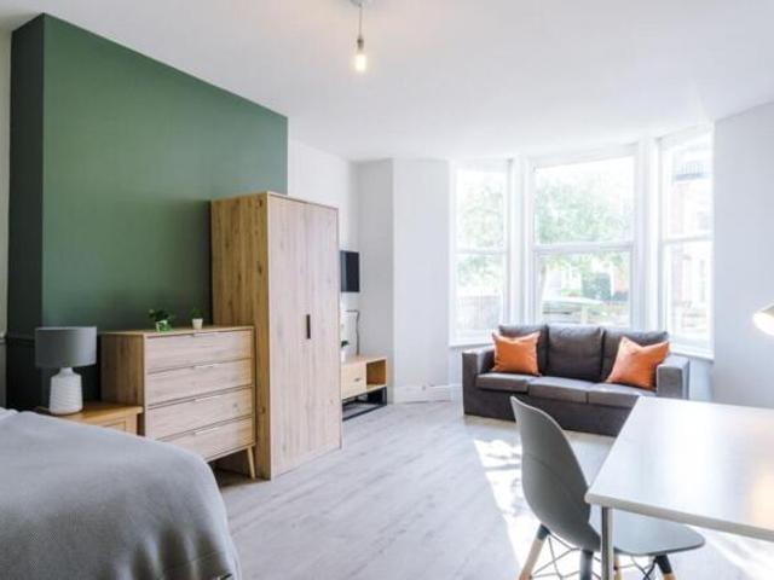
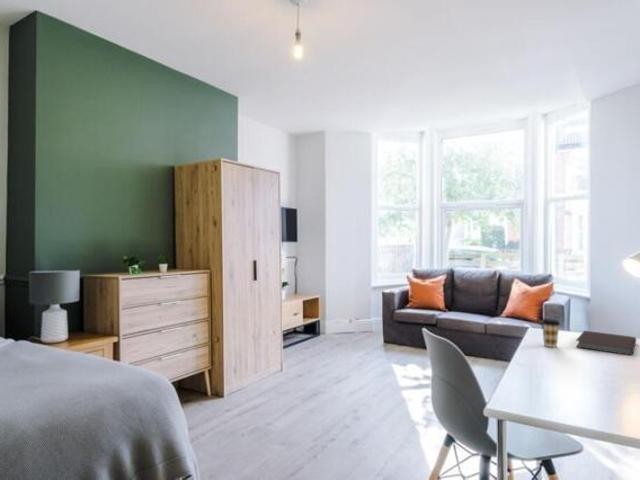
+ notebook [575,330,637,356]
+ coffee cup [540,318,561,348]
